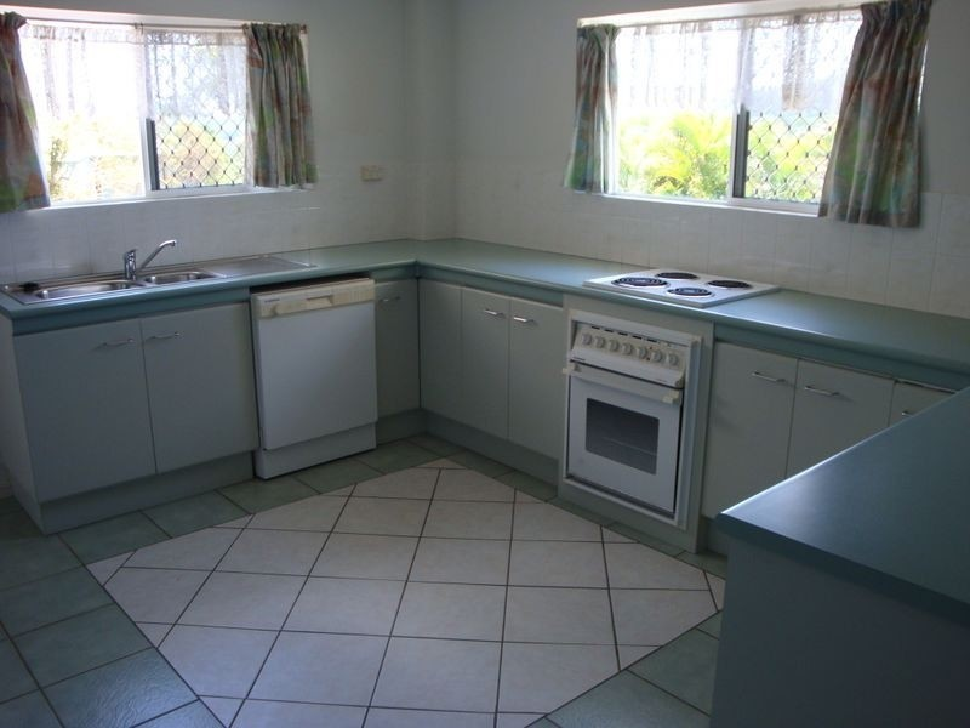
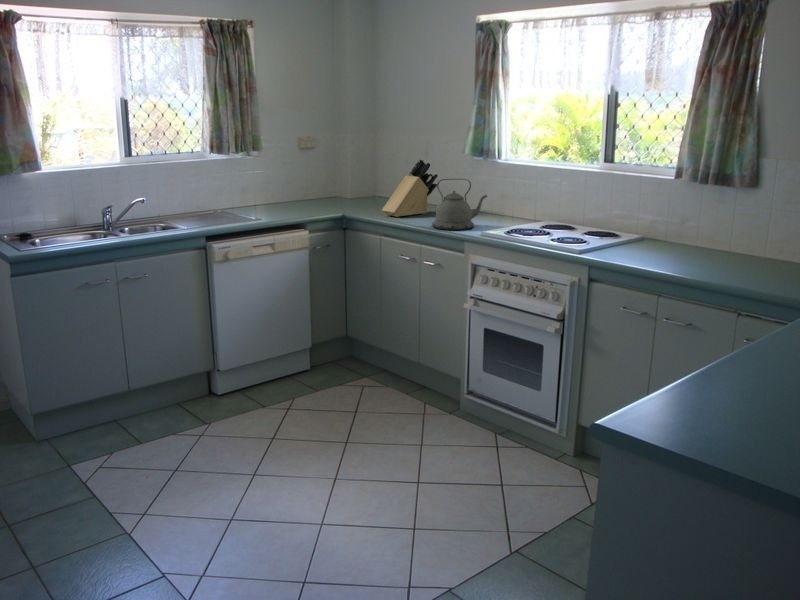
+ knife block [381,158,439,218]
+ kettle [431,178,488,231]
